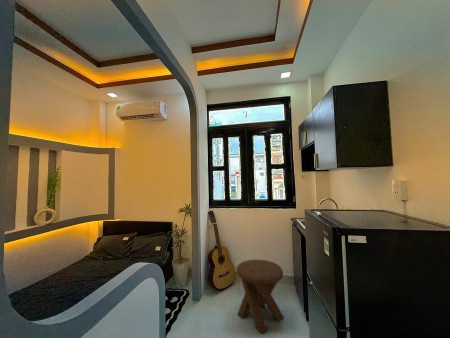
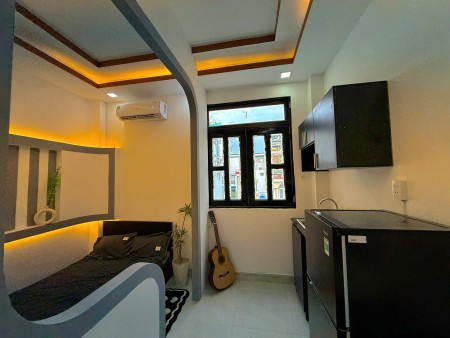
- music stool [235,259,285,335]
